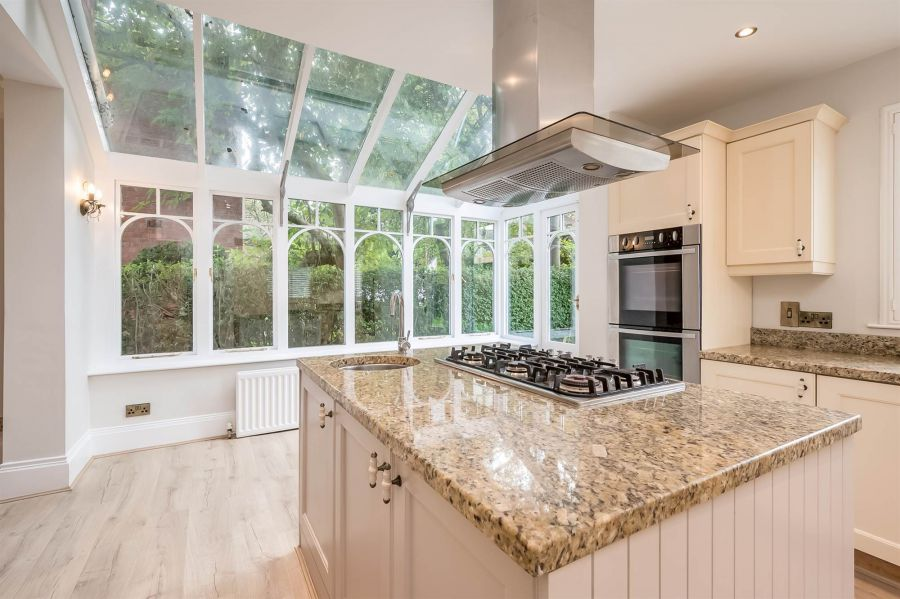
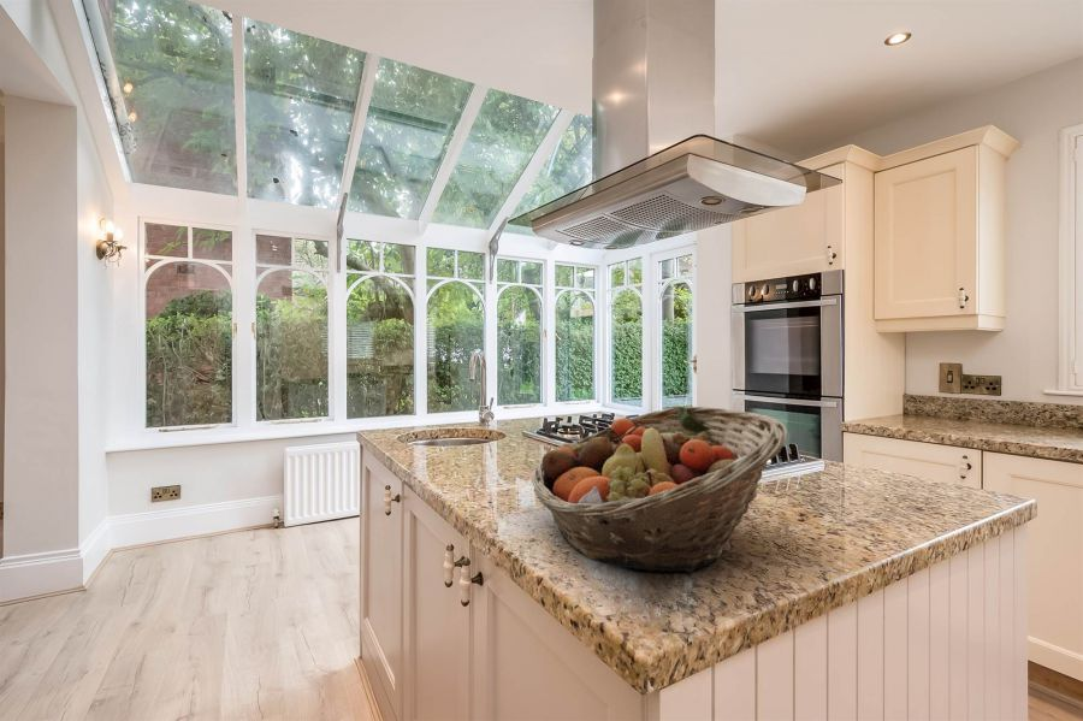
+ fruit basket [531,406,789,574]
